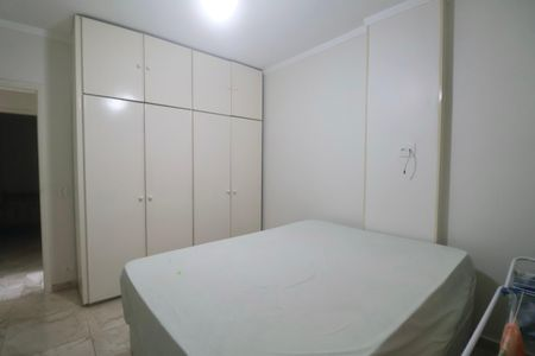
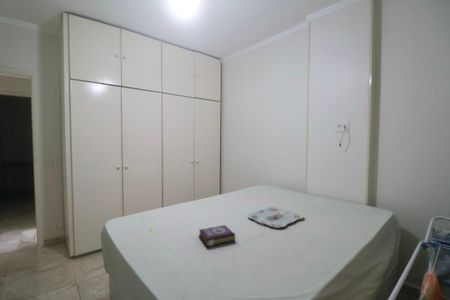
+ book [198,224,236,248]
+ serving tray [247,206,305,229]
